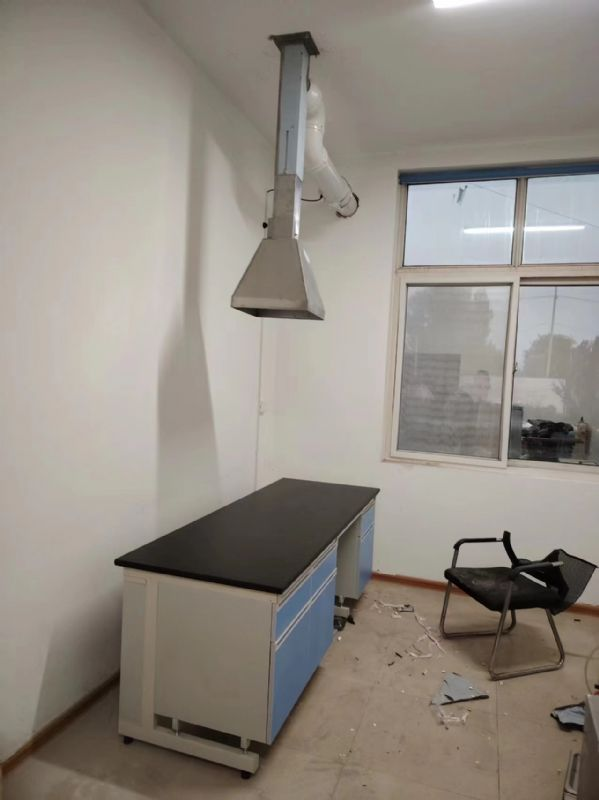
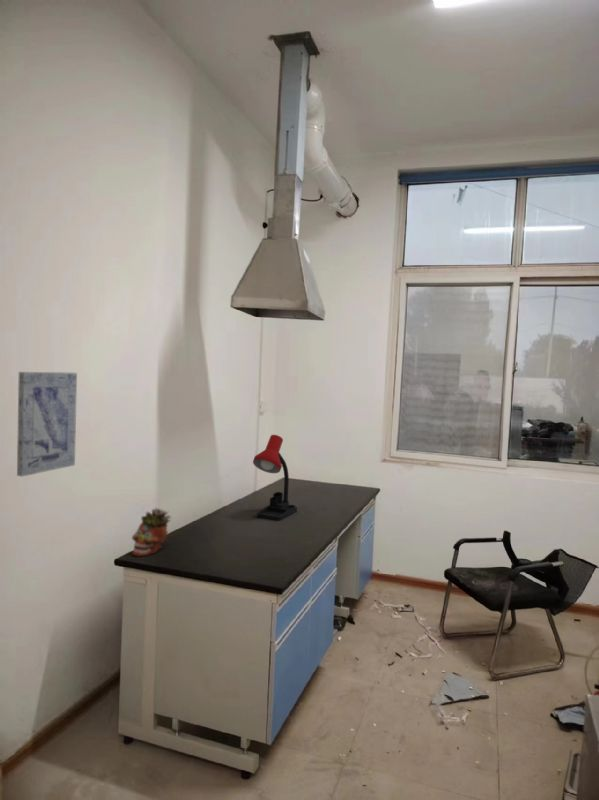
+ wall art [16,371,78,477]
+ desk lamp [252,434,298,522]
+ succulent planter [131,506,172,558]
